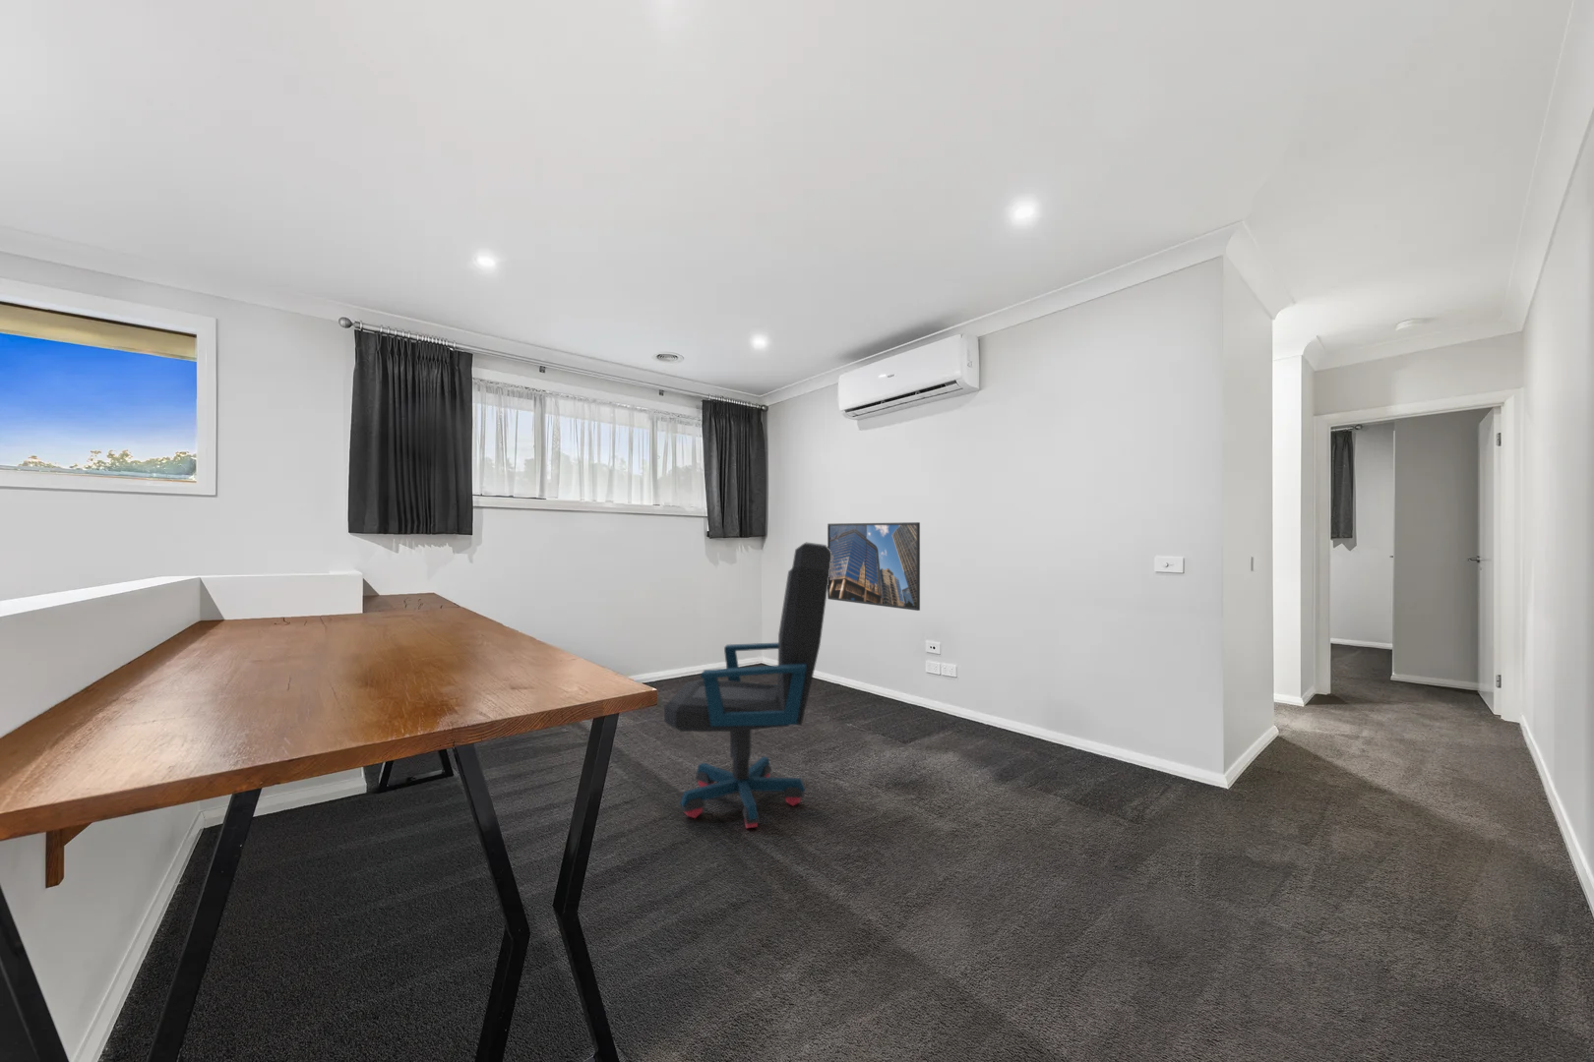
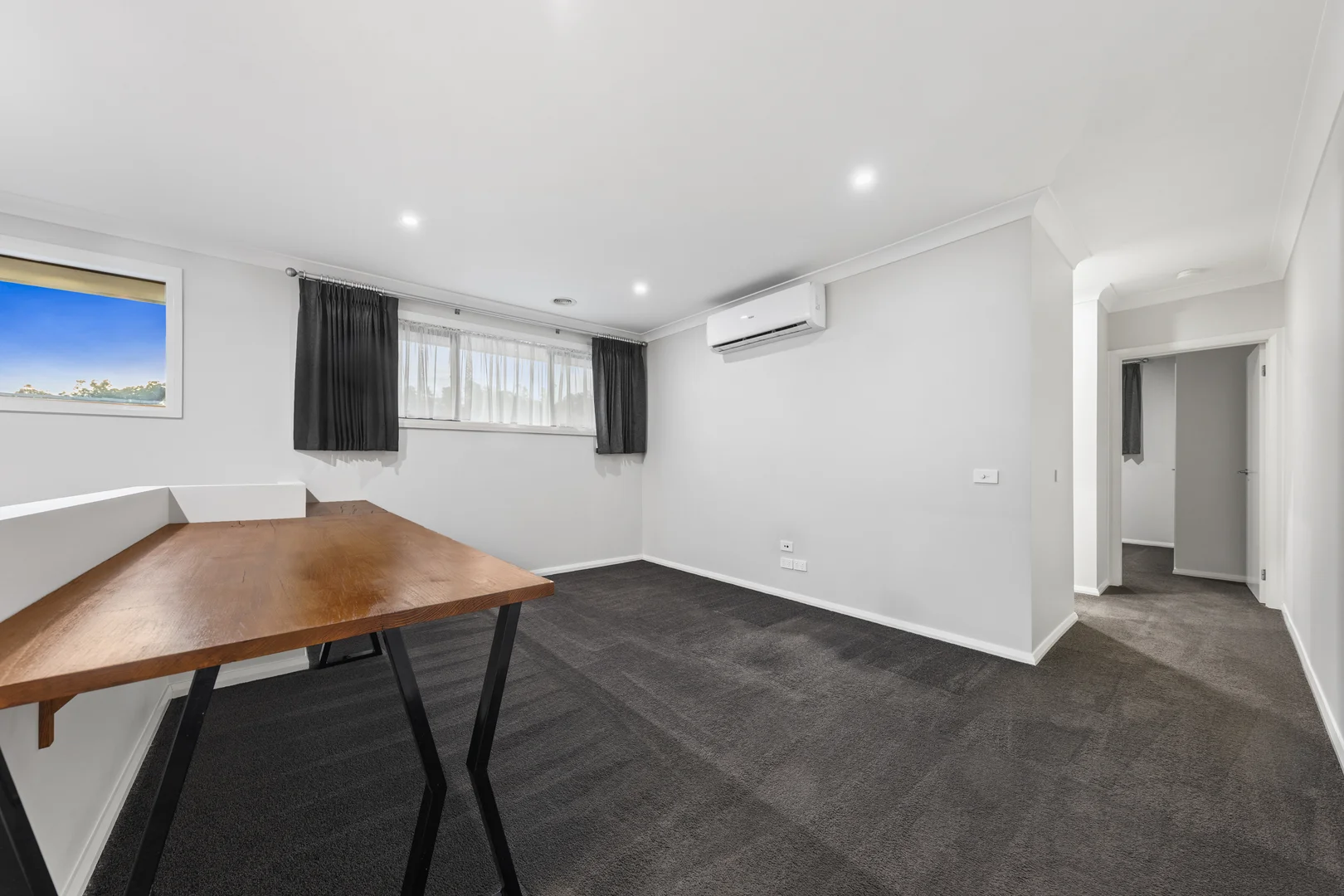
- chair [663,542,831,830]
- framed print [827,522,922,612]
